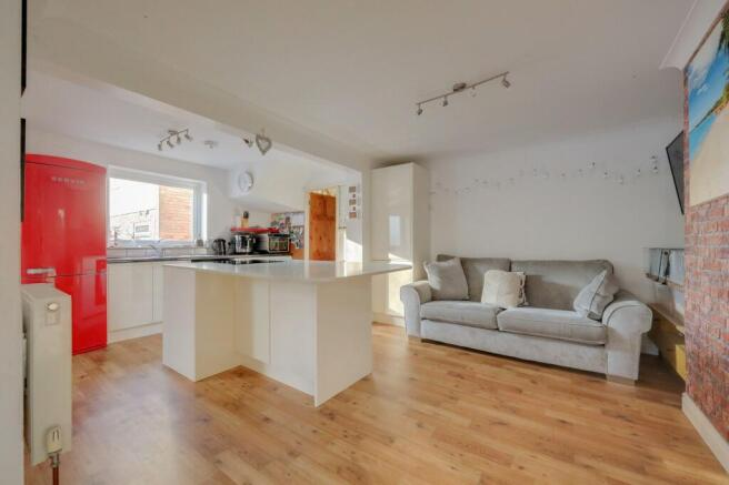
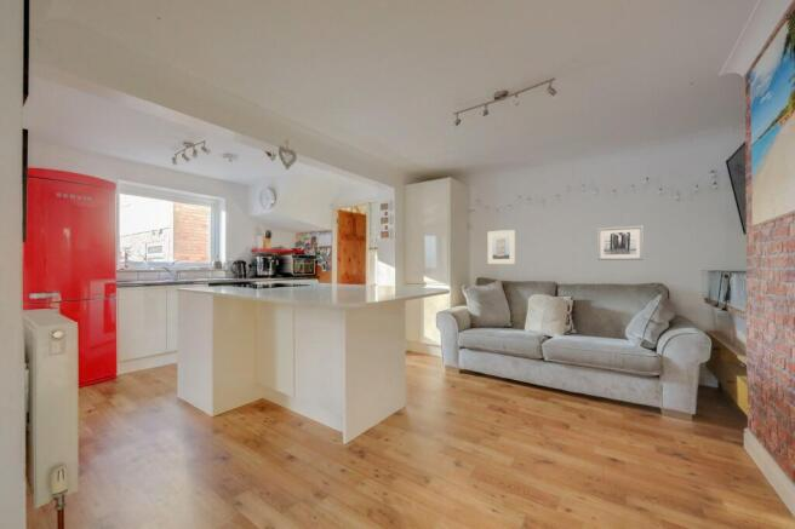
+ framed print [487,229,516,265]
+ wall art [596,225,645,261]
